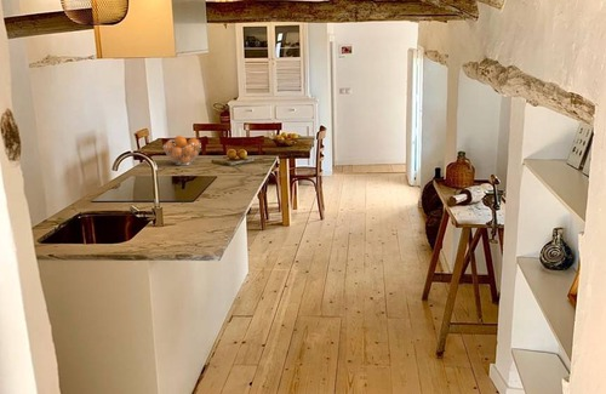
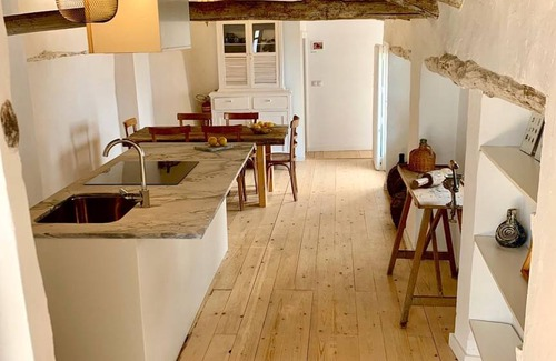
- fruit basket [162,135,202,166]
